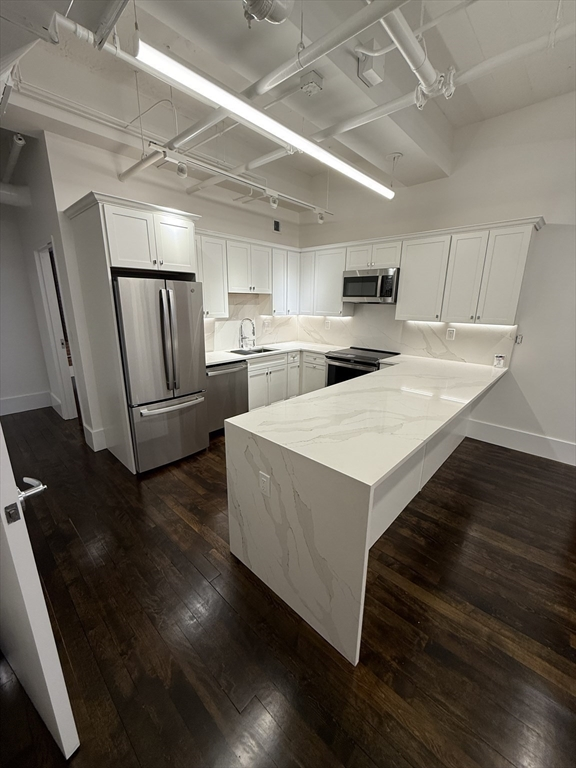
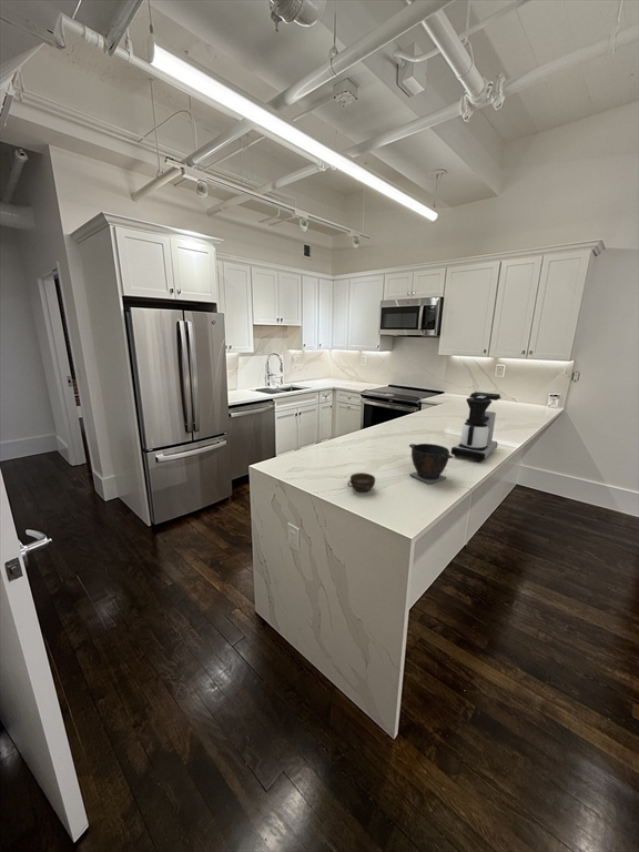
+ cup [346,471,376,493]
+ coffee maker [450,390,503,463]
+ bowl [408,443,454,485]
